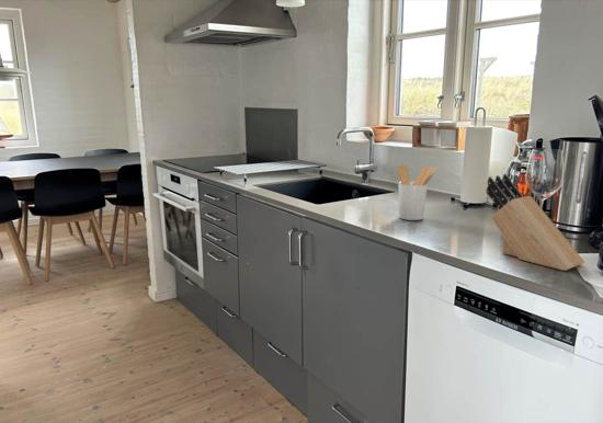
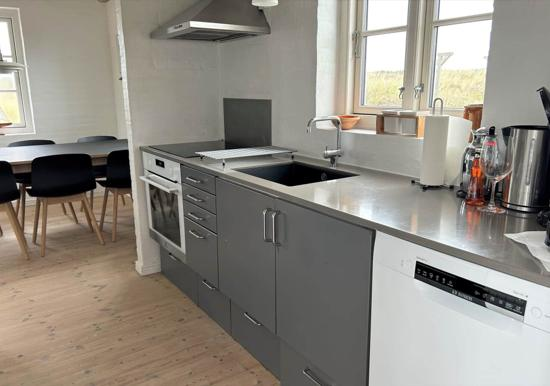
- utensil holder [397,163,437,221]
- knife block [485,173,585,272]
